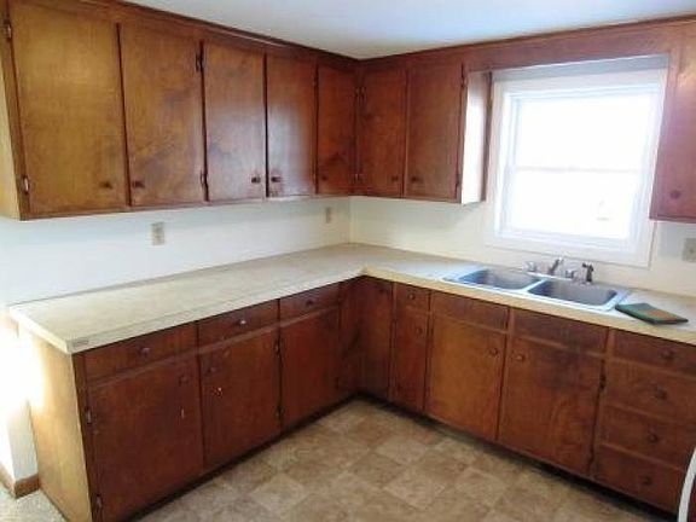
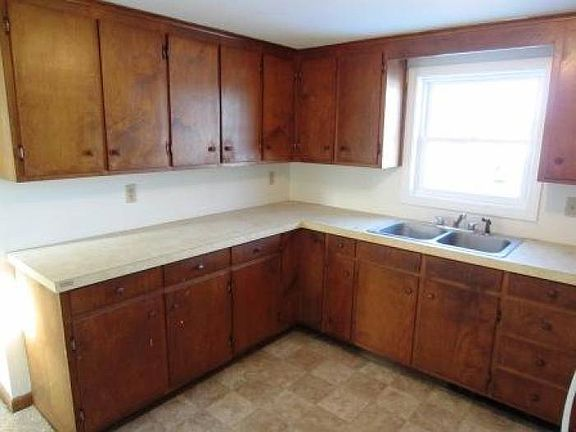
- dish towel [613,302,690,325]
